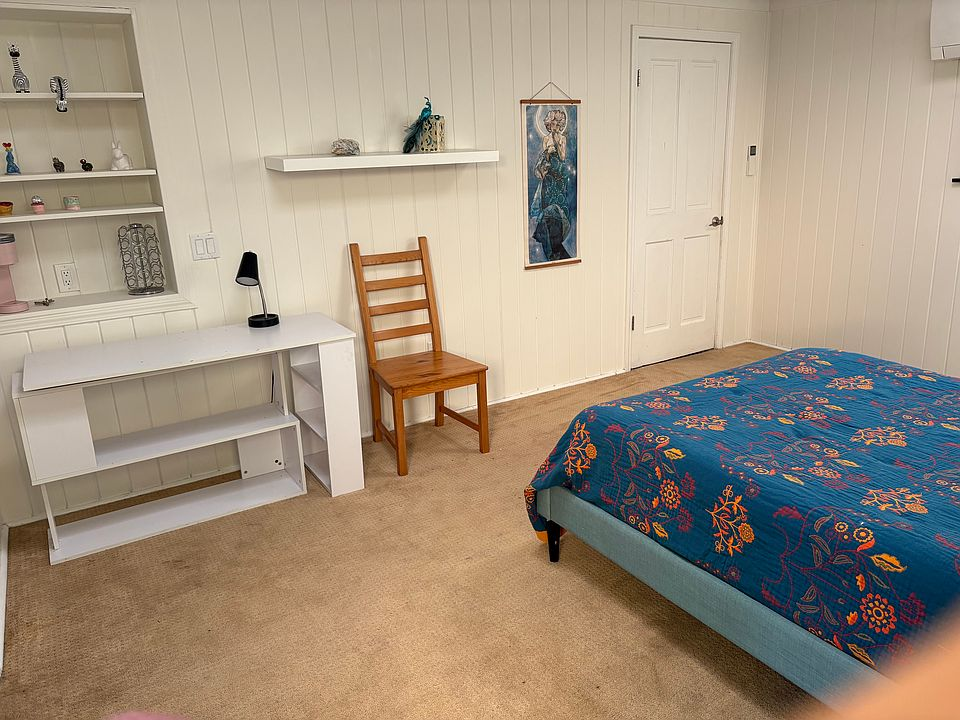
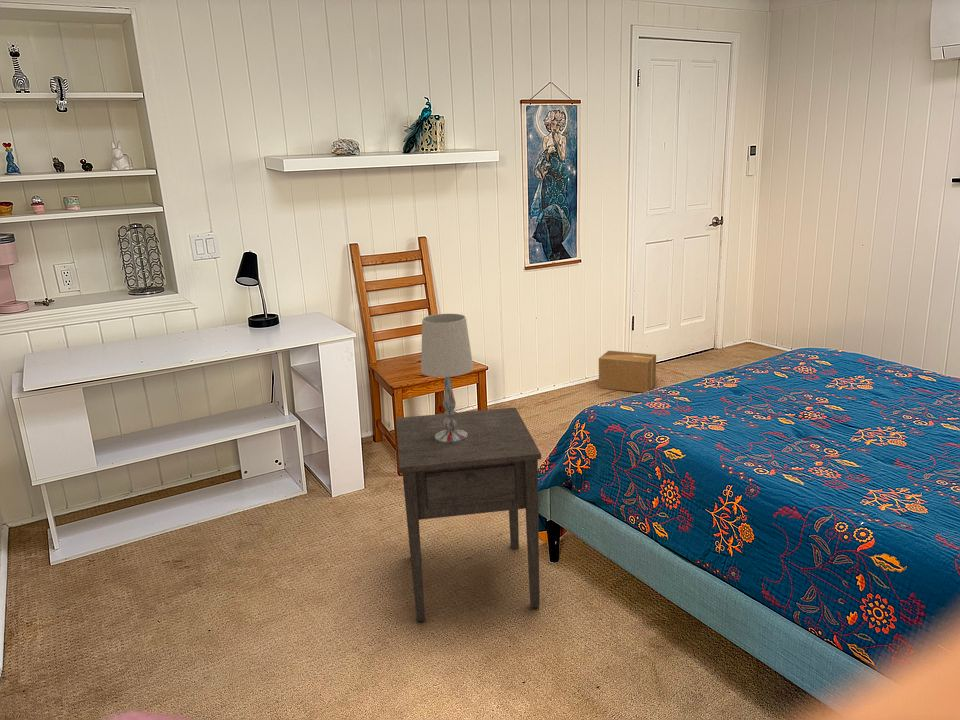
+ table lamp [420,313,474,443]
+ nightstand [395,406,542,622]
+ cardboard box [598,350,657,394]
